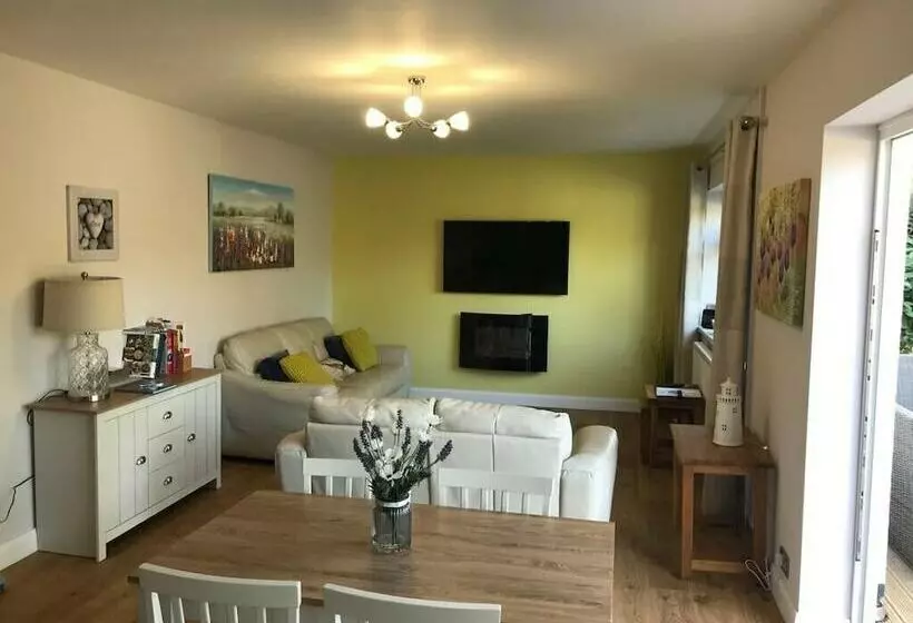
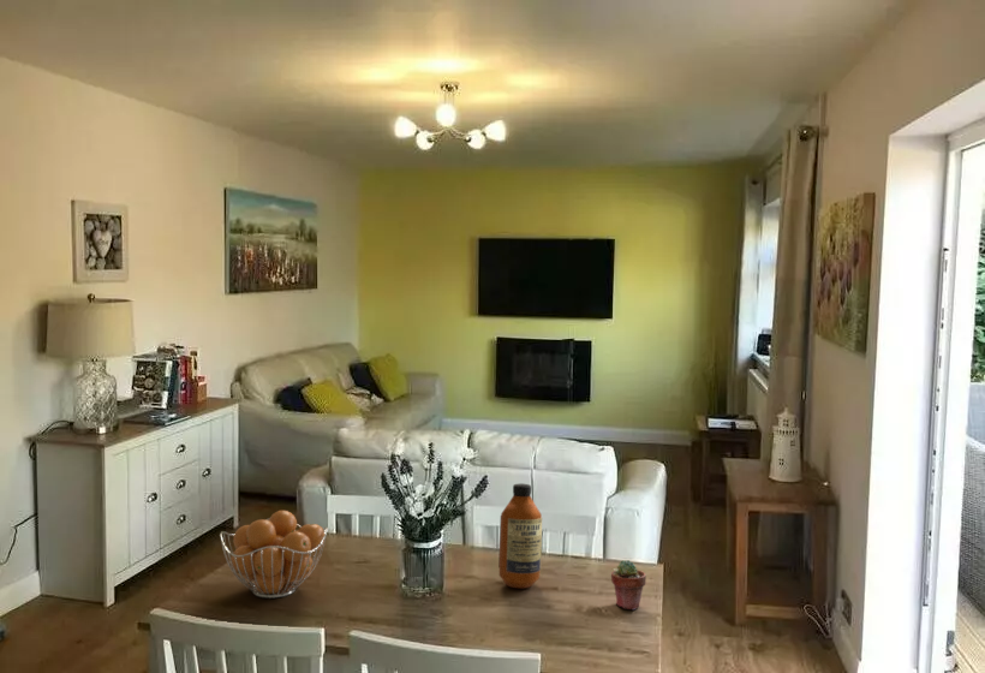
+ bottle [497,482,543,589]
+ potted succulent [610,559,647,611]
+ fruit basket [219,510,329,600]
